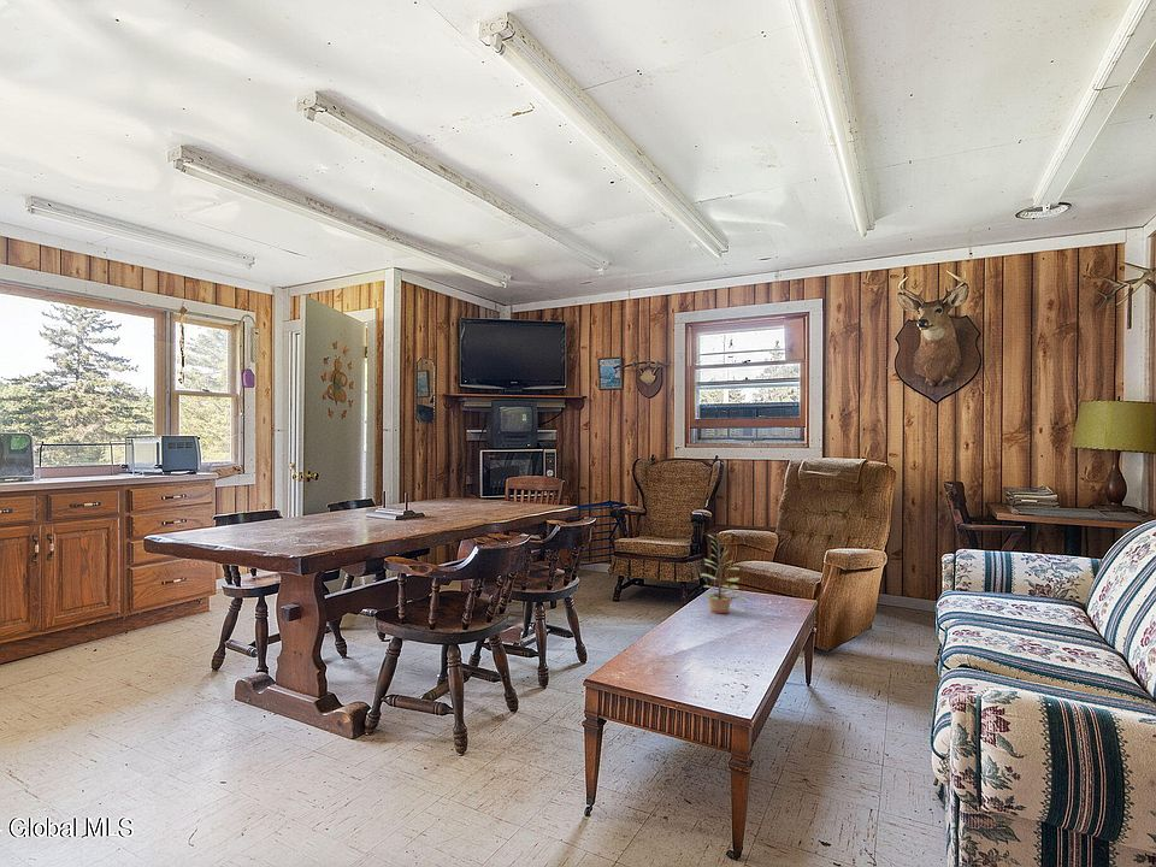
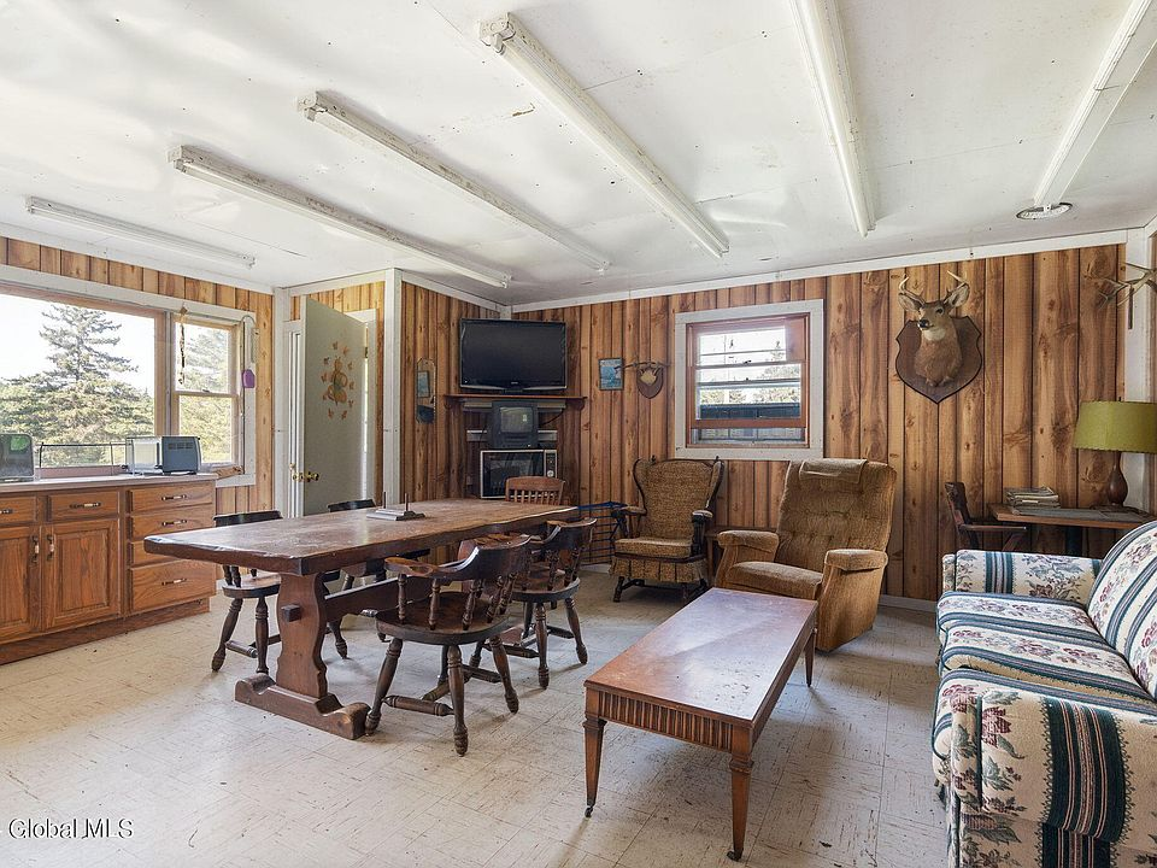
- plant [700,533,747,614]
